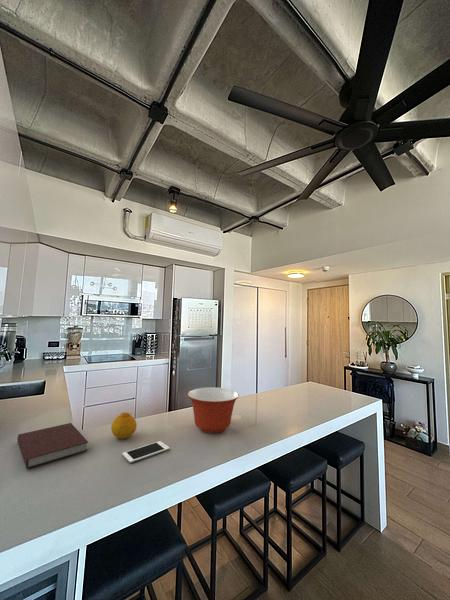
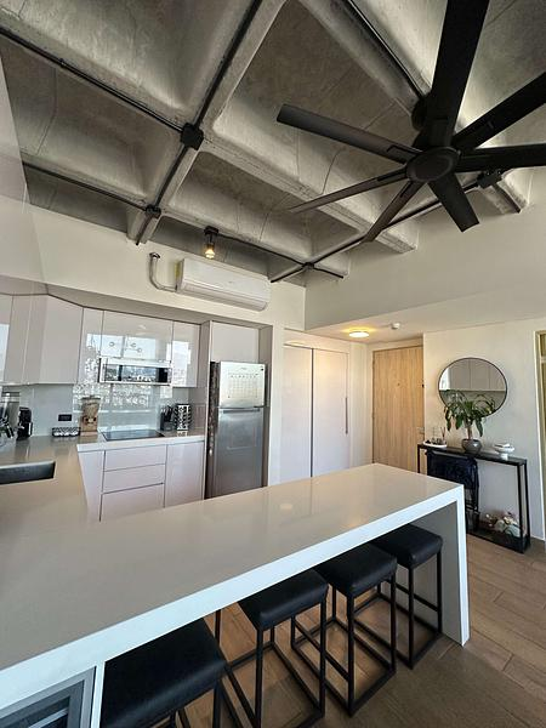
- notebook [16,422,89,469]
- cell phone [121,440,170,464]
- fruit [110,412,138,440]
- mixing bowl [187,386,240,434]
